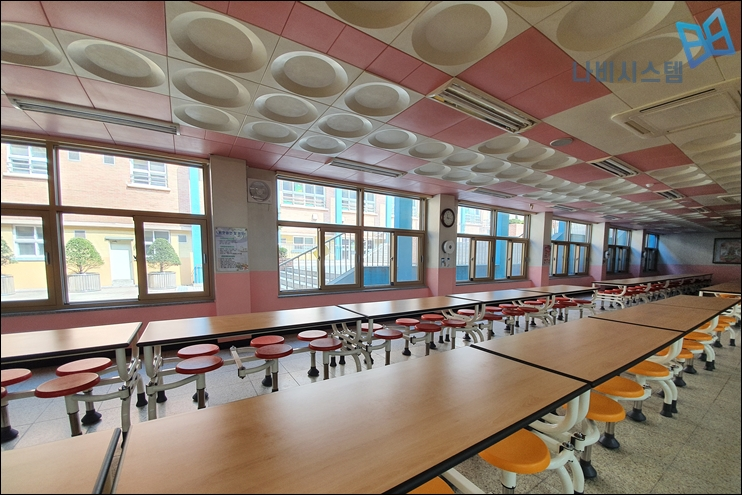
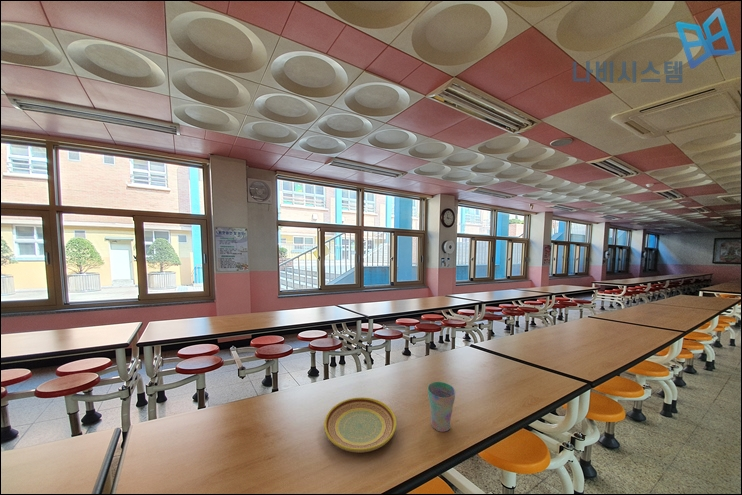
+ plate [323,396,397,454]
+ cup [427,381,456,433]
